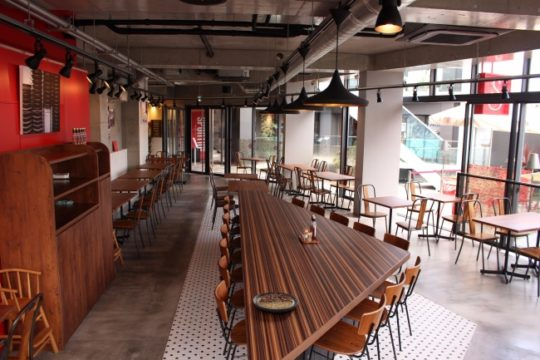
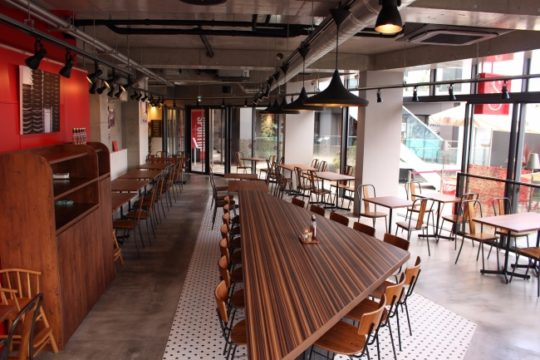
- plate [252,291,299,314]
